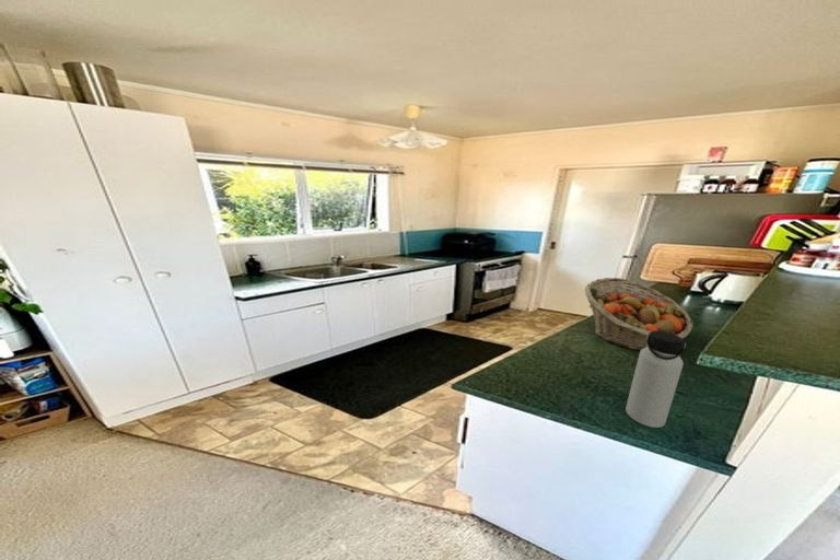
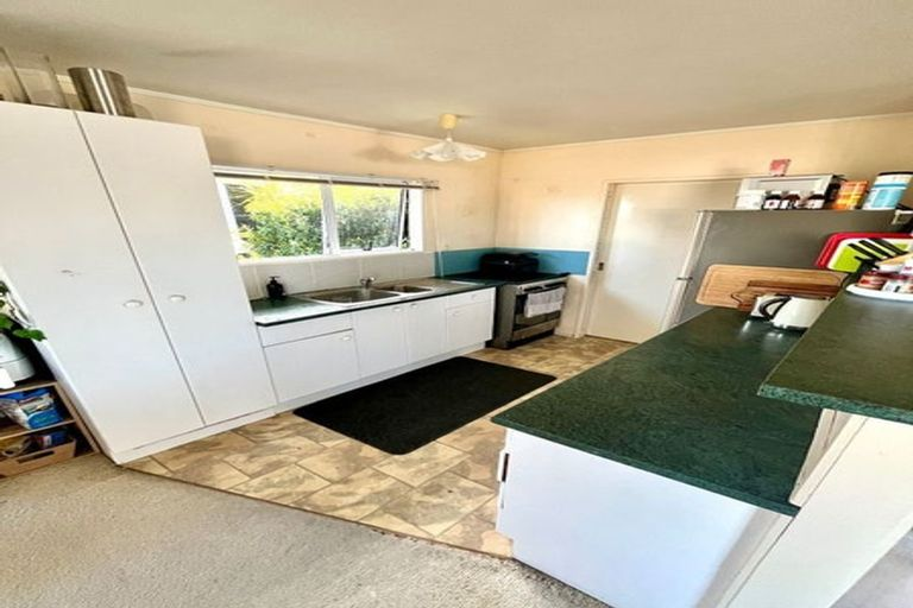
- water bottle [625,331,687,429]
- fruit basket [584,277,695,352]
